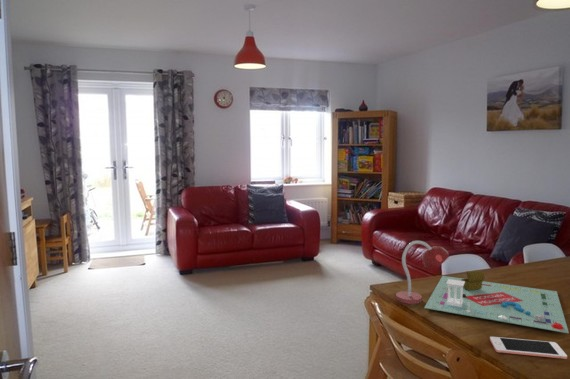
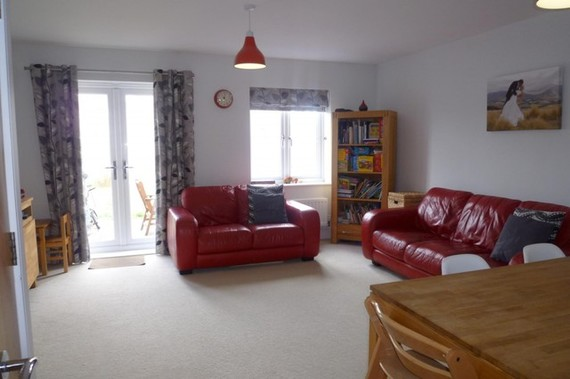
- board game [395,240,570,334]
- cell phone [489,336,568,360]
